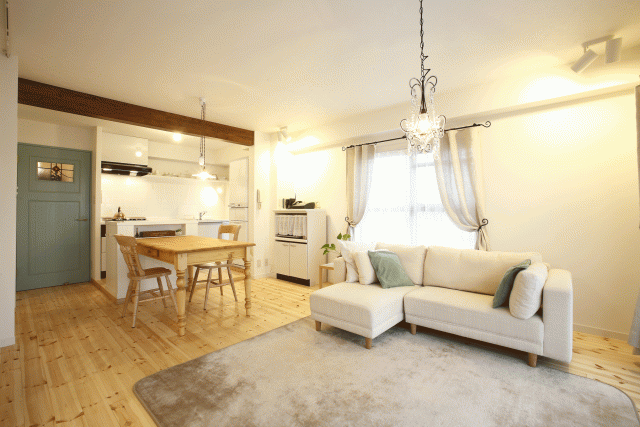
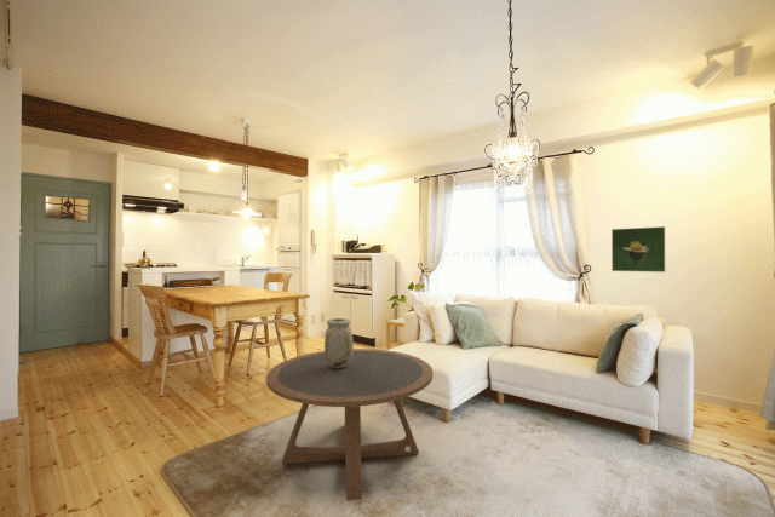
+ coffee table [265,347,434,501]
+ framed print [610,225,666,274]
+ vase [323,317,355,368]
